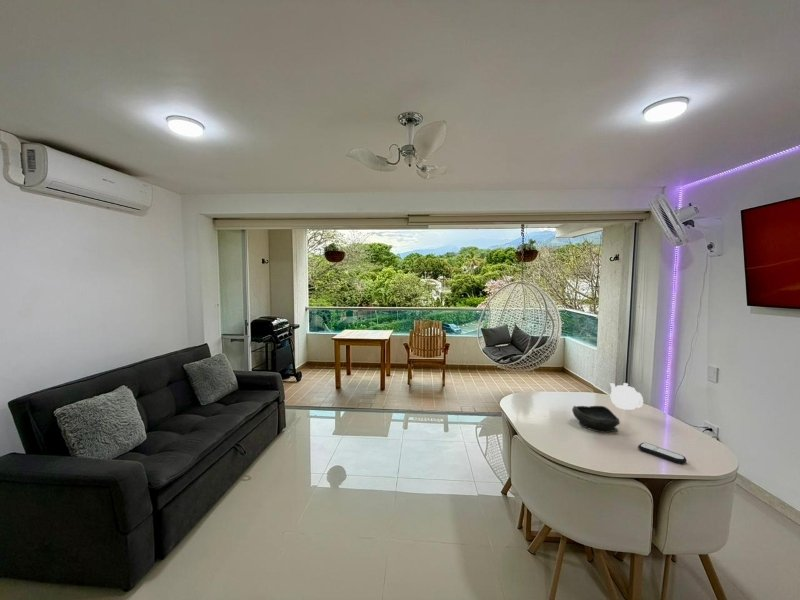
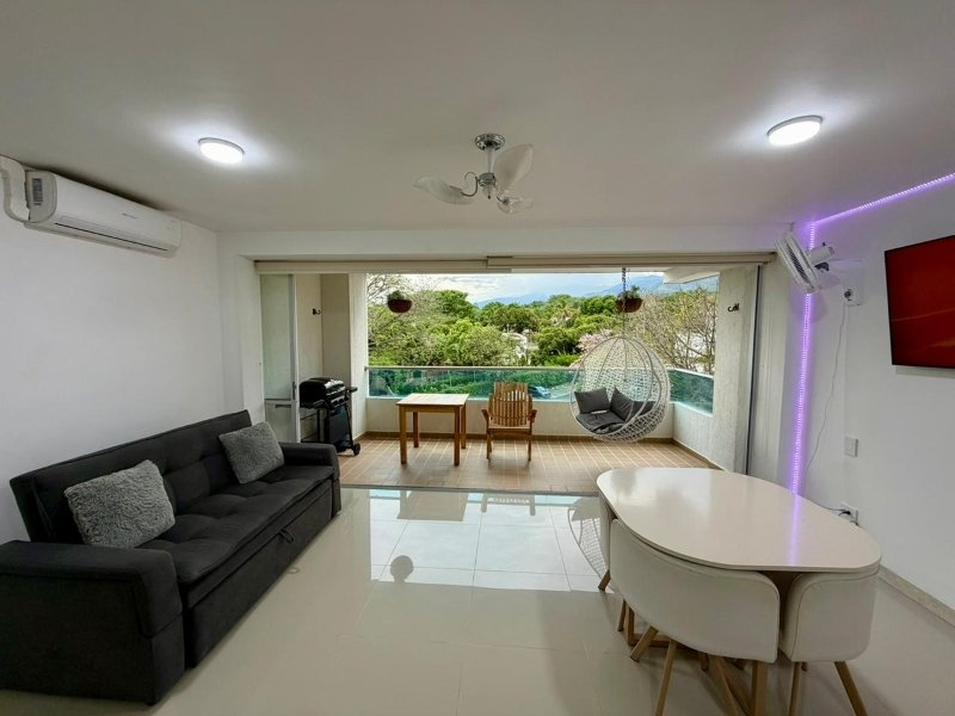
- remote control [637,442,687,465]
- bowl [571,405,621,434]
- teapot [609,382,644,411]
